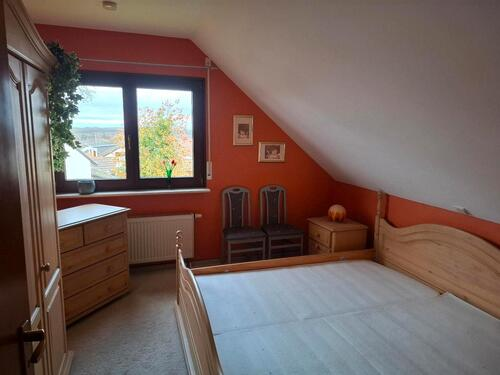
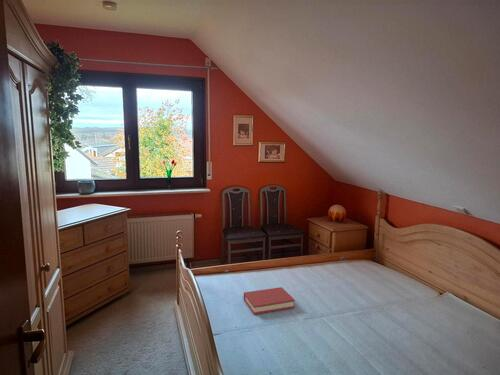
+ hardback book [243,286,296,315]
